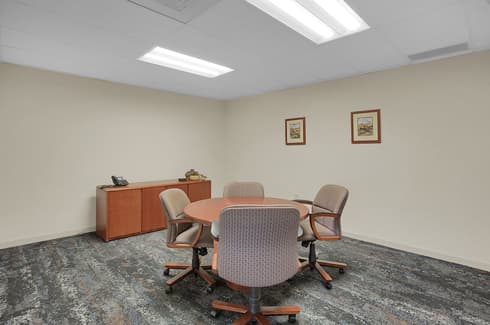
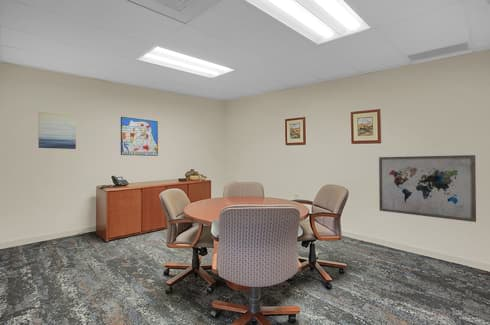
+ wall art [120,116,159,157]
+ wall art [38,111,77,150]
+ wall art [378,154,477,223]
